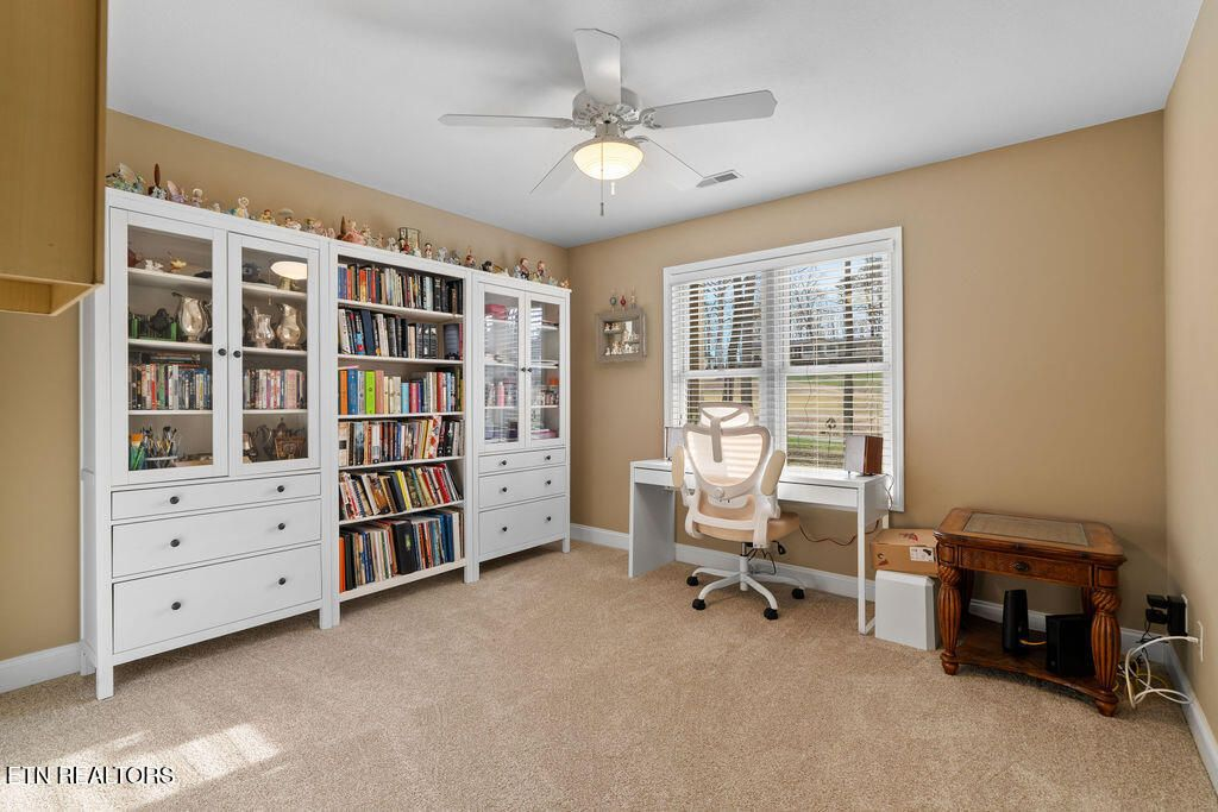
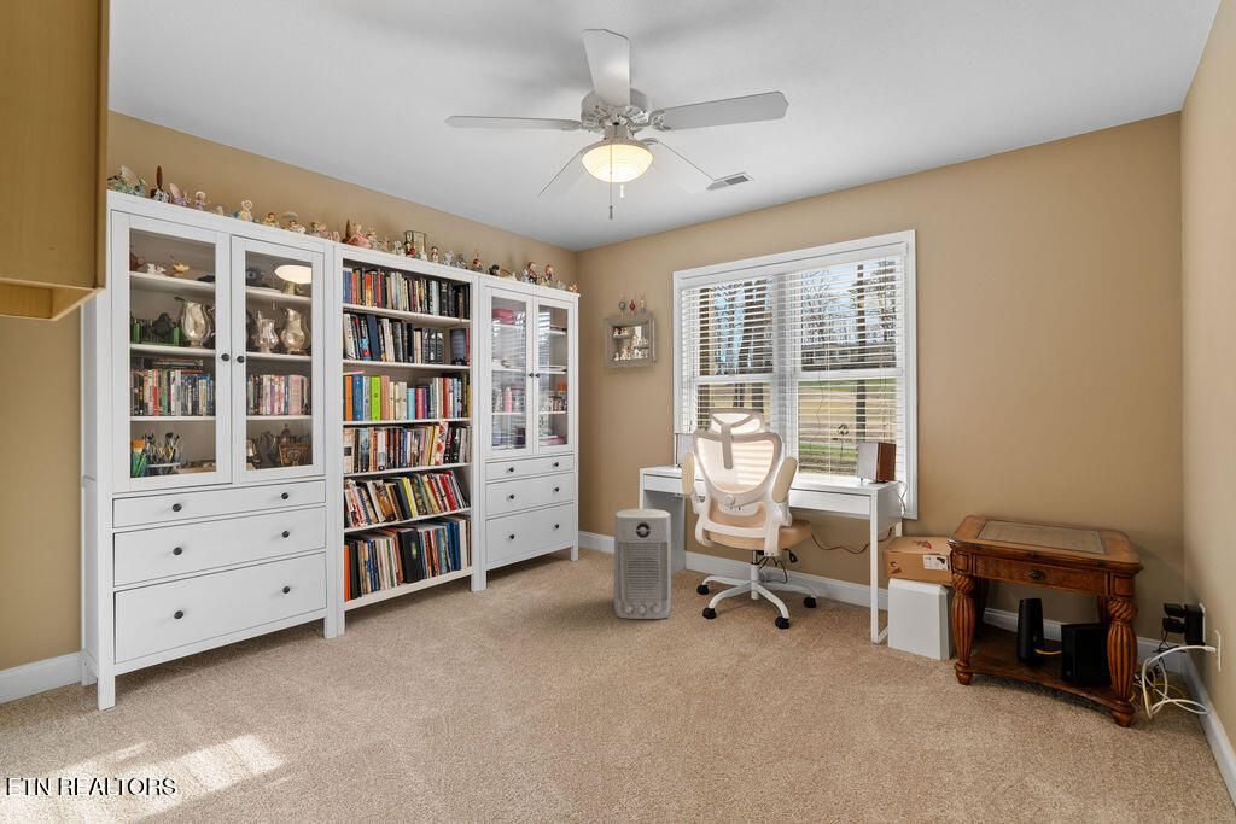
+ air purifier [613,508,672,620]
